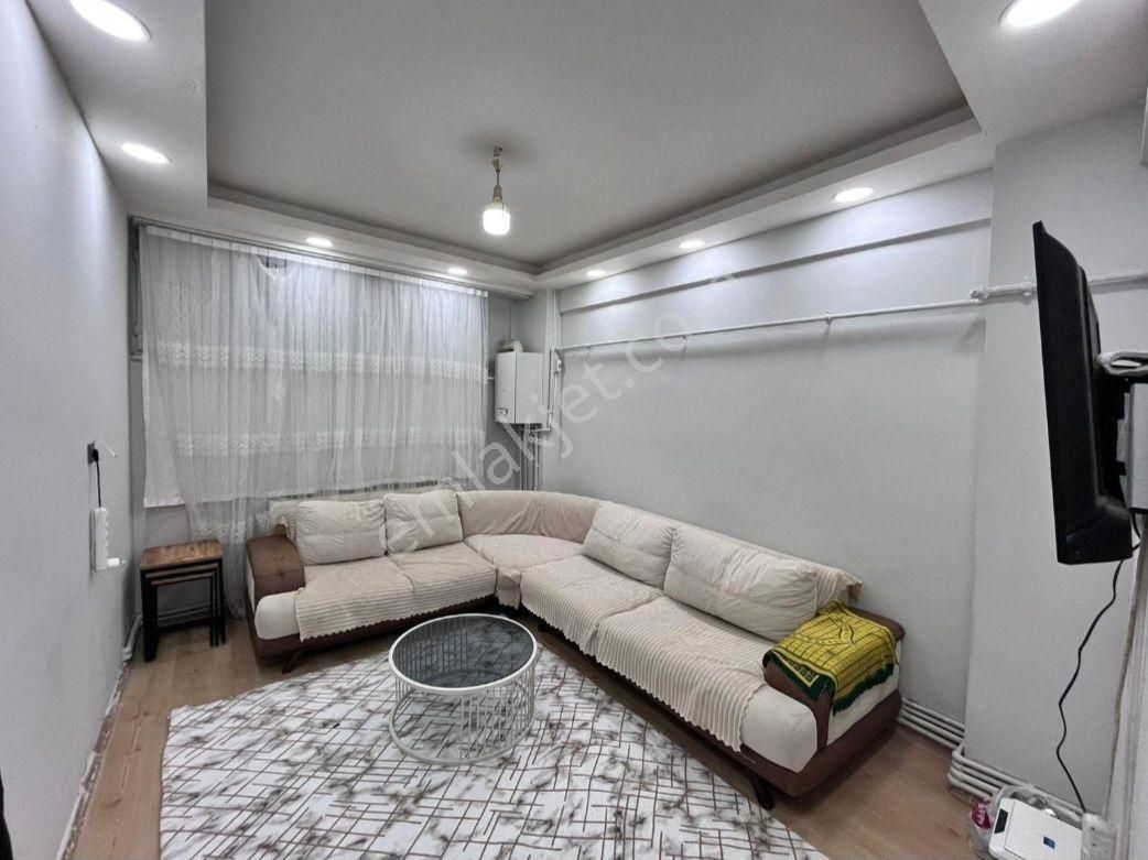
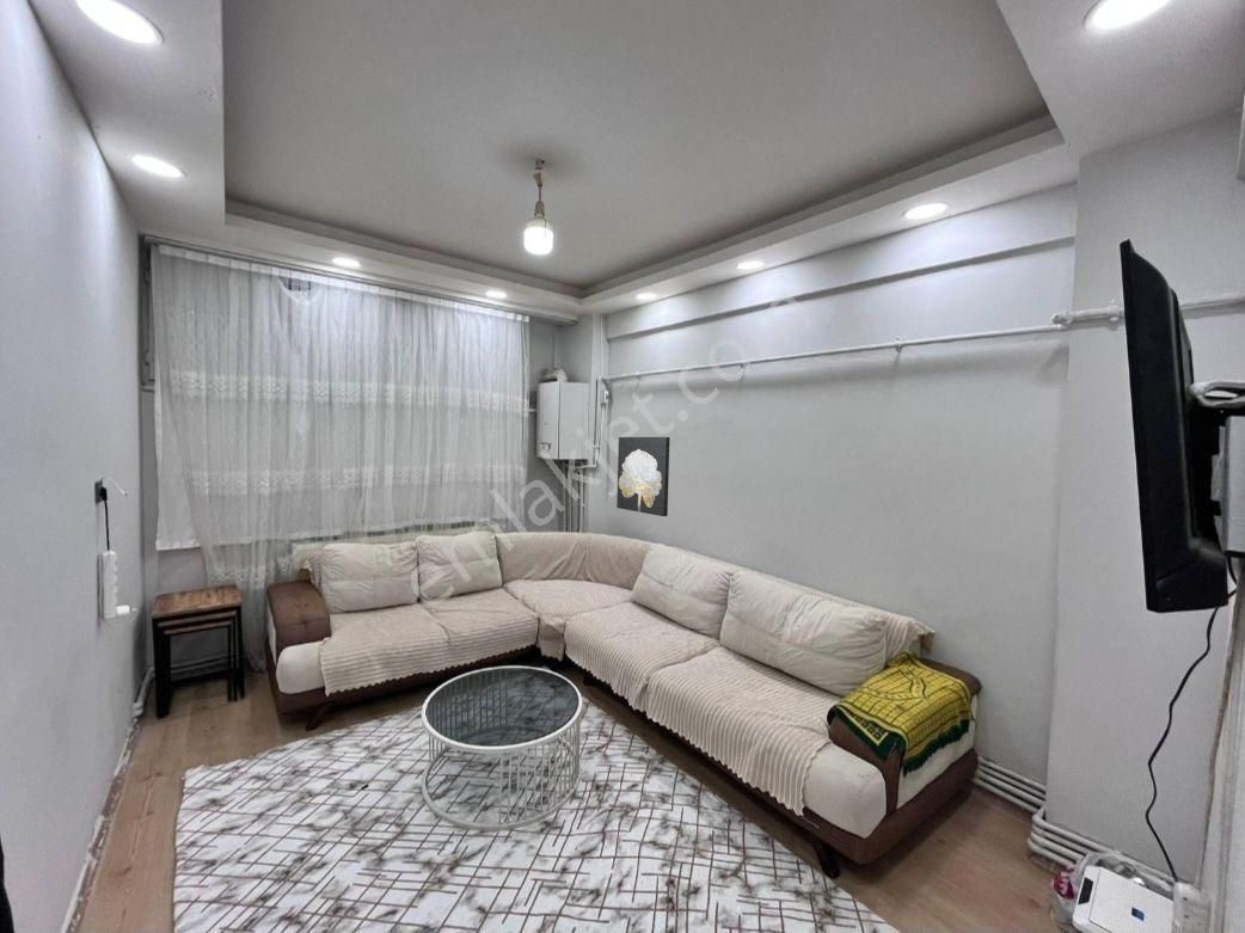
+ wall art [615,436,671,517]
